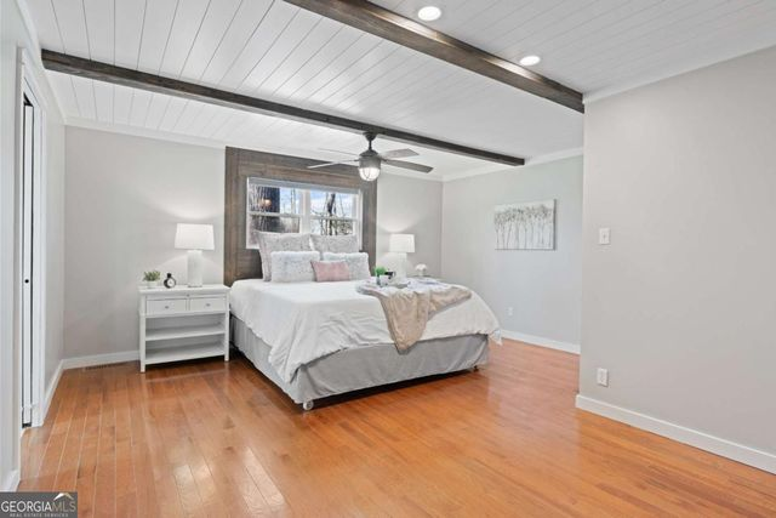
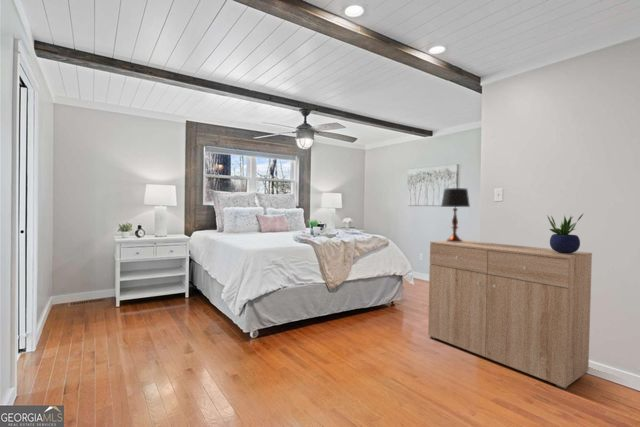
+ dresser [427,239,593,390]
+ table lamp [440,187,471,242]
+ potted plant [547,212,585,253]
